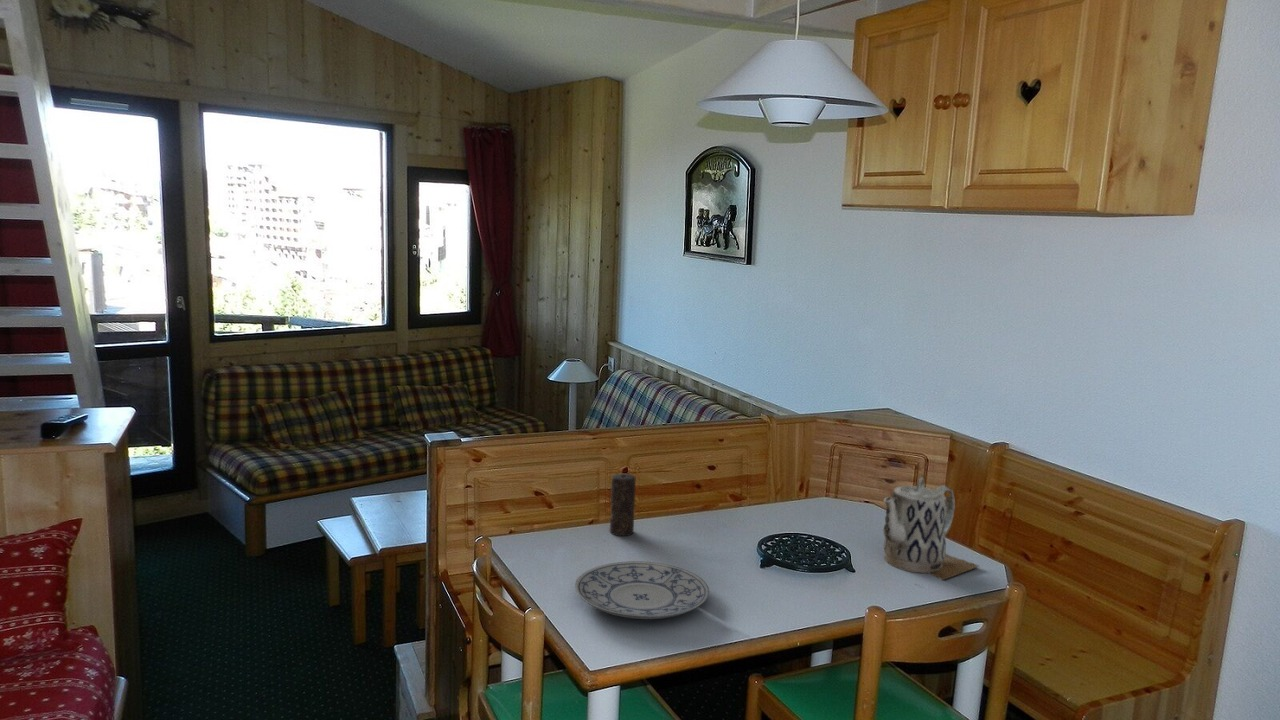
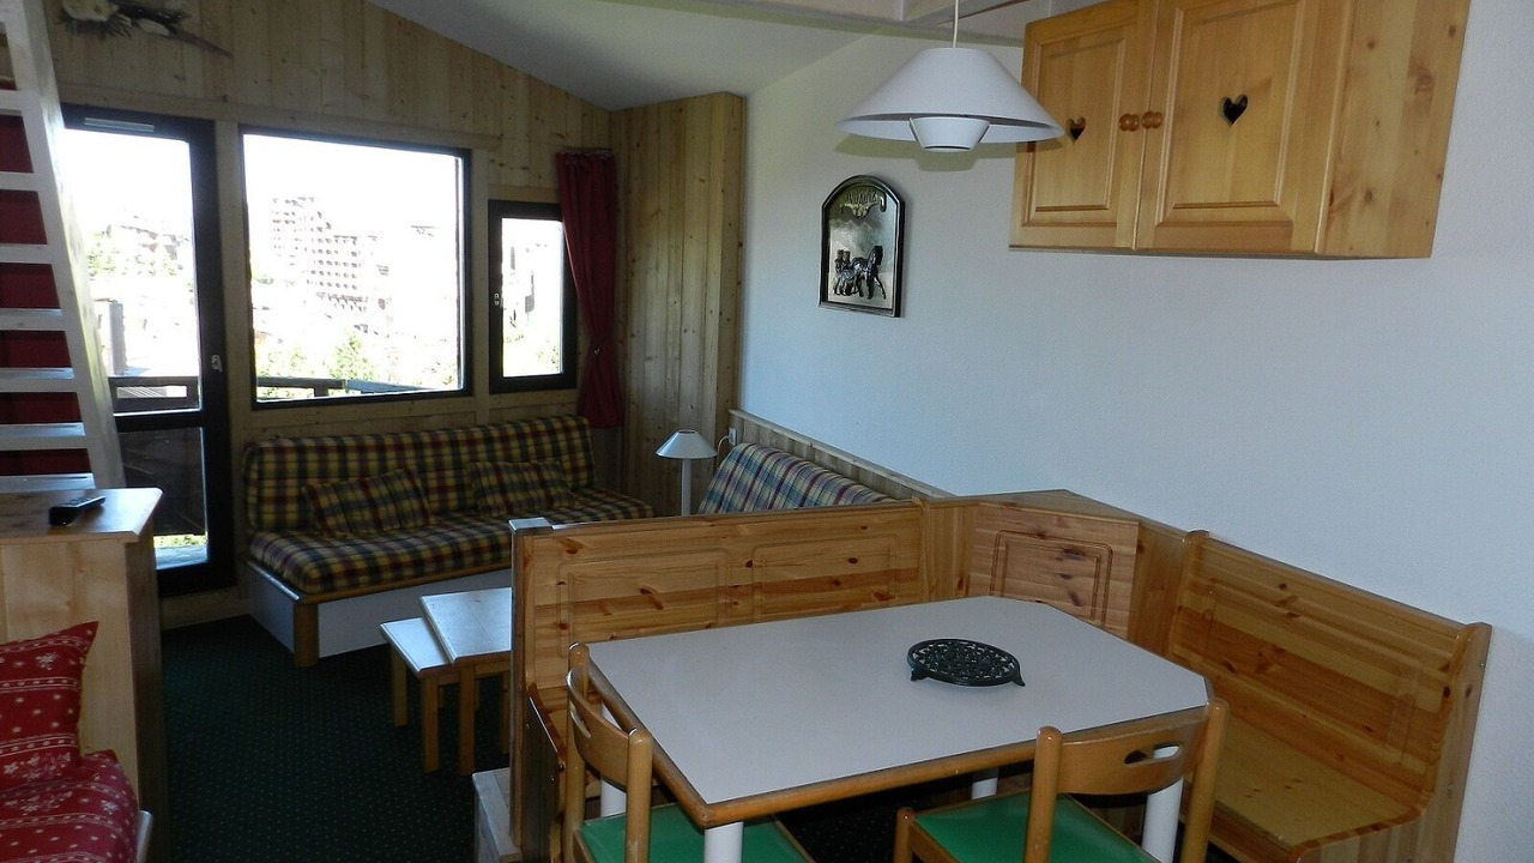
- candle [609,473,637,537]
- teapot [882,476,980,589]
- plate [574,560,710,620]
